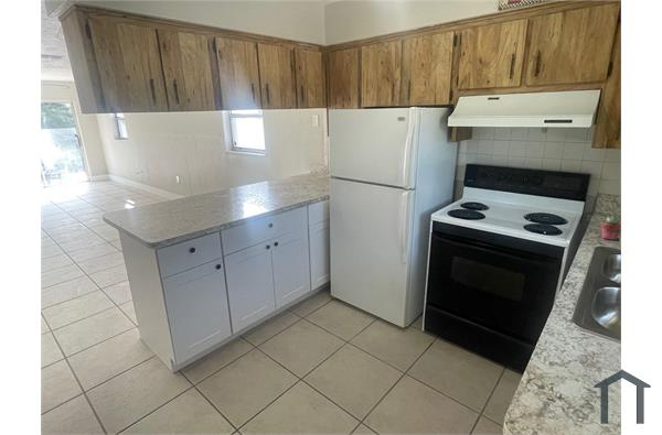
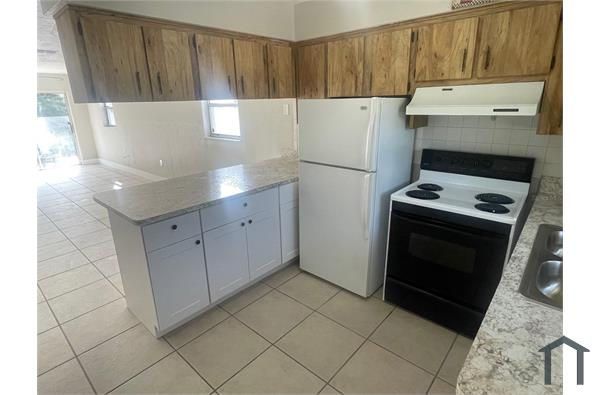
- potted succulent [599,216,621,241]
